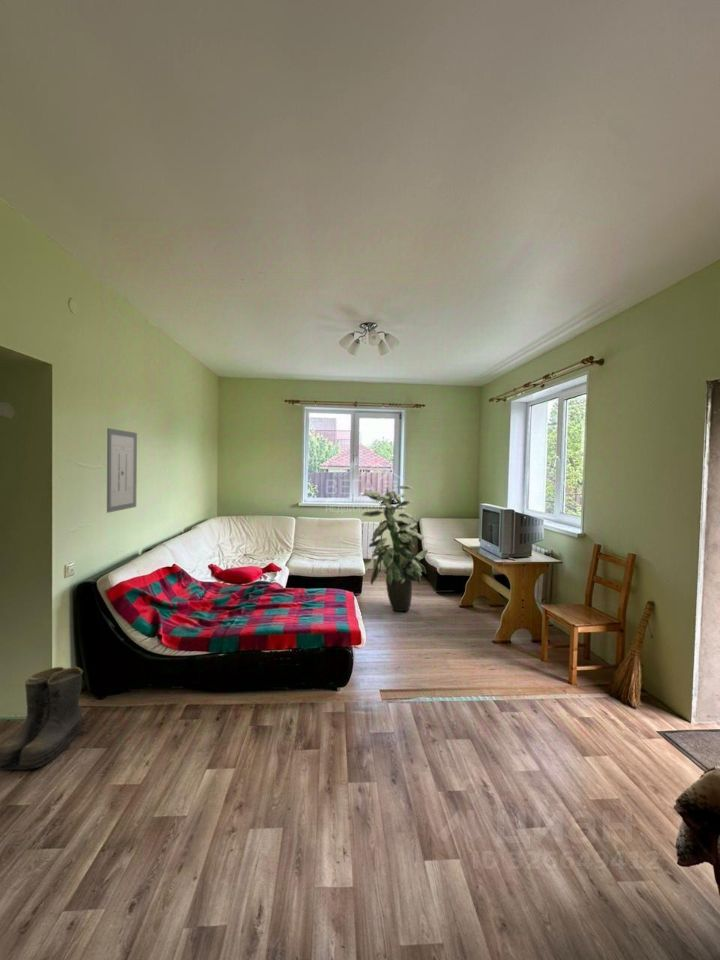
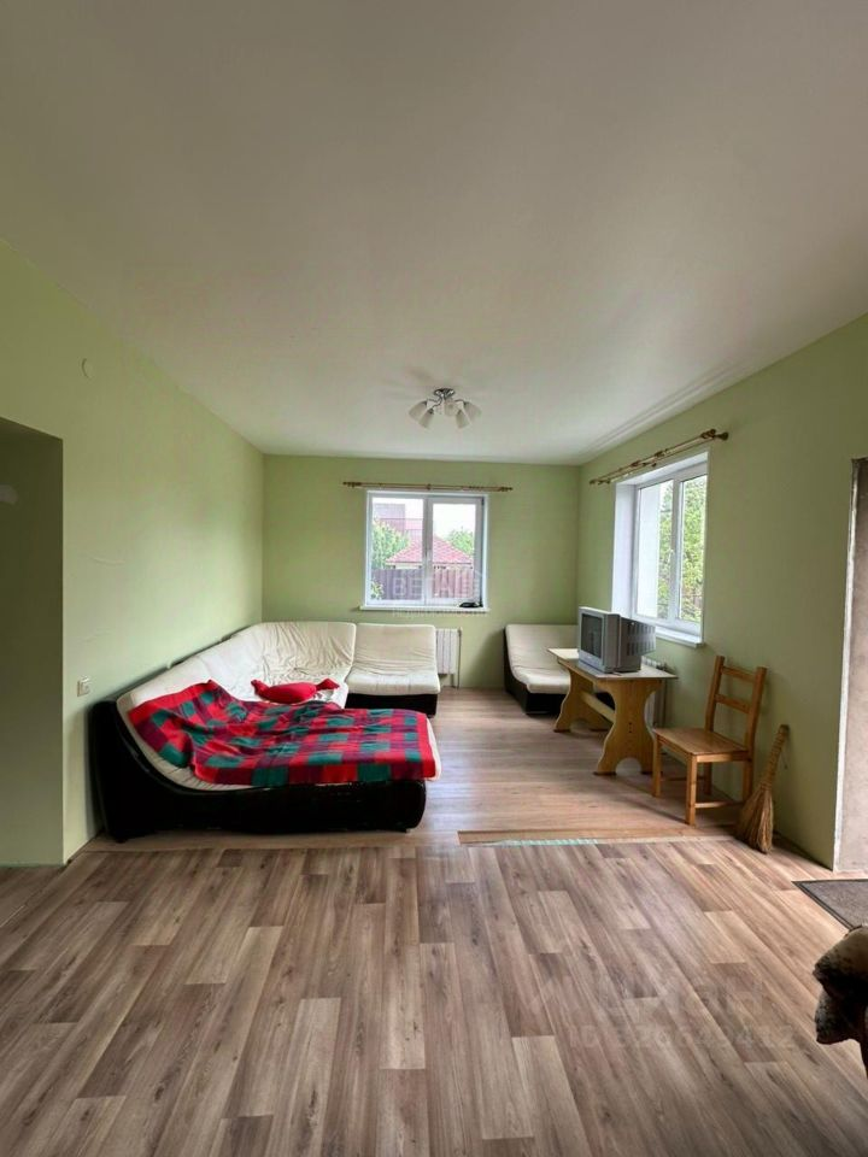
- indoor plant [361,485,429,612]
- wall art [106,427,138,514]
- boots [0,666,85,771]
